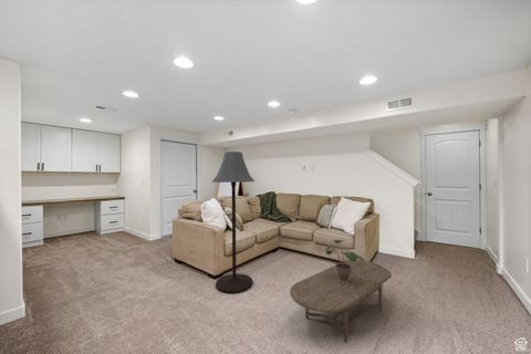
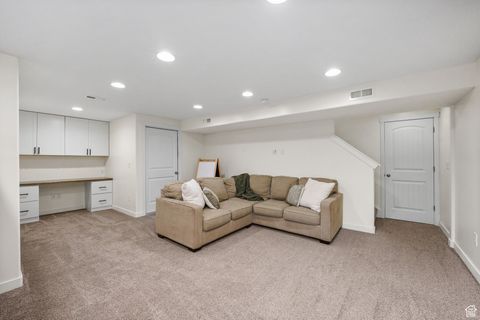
- potted plant [324,238,366,282]
- floor lamp [211,150,256,294]
- coffee table [289,259,393,344]
